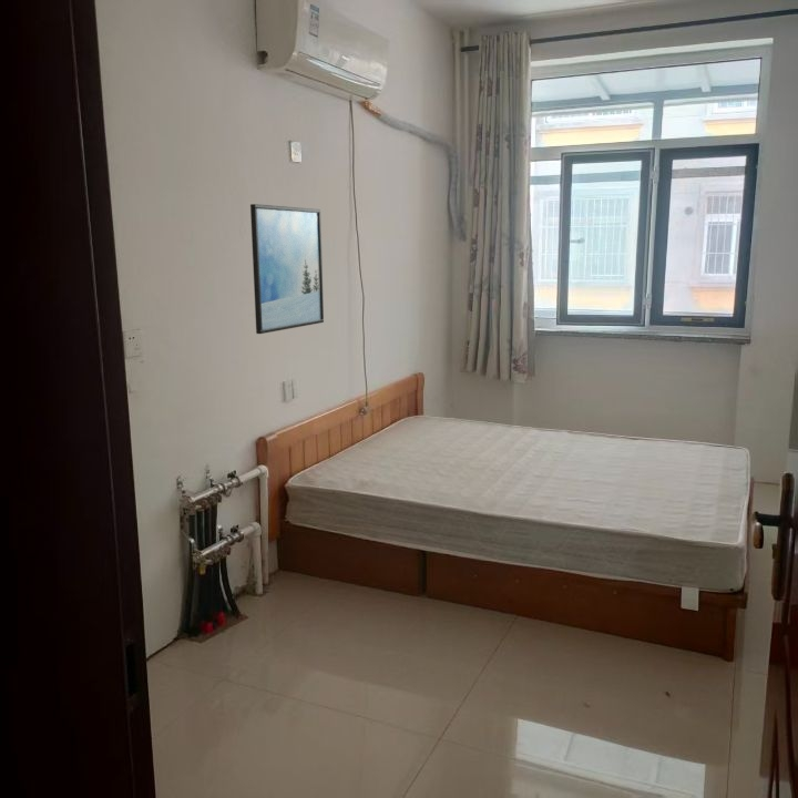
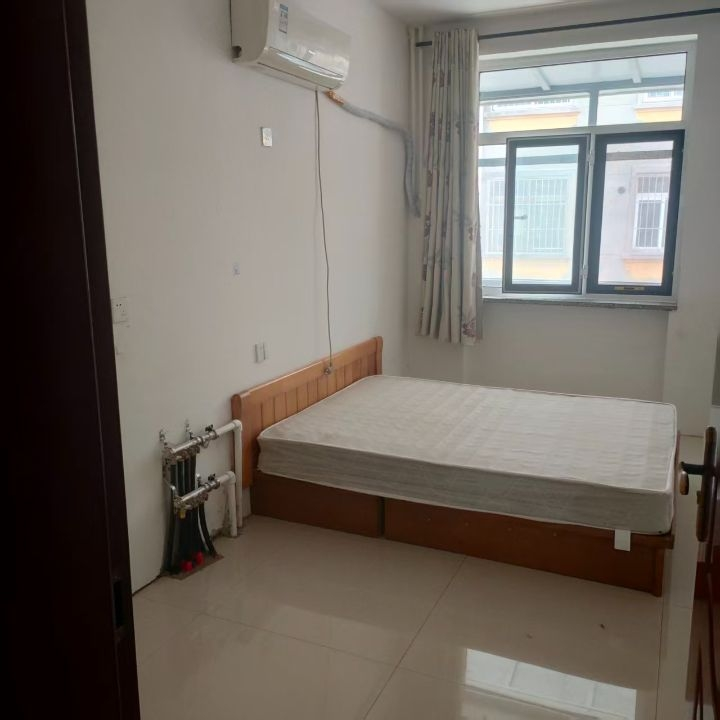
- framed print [249,203,325,335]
